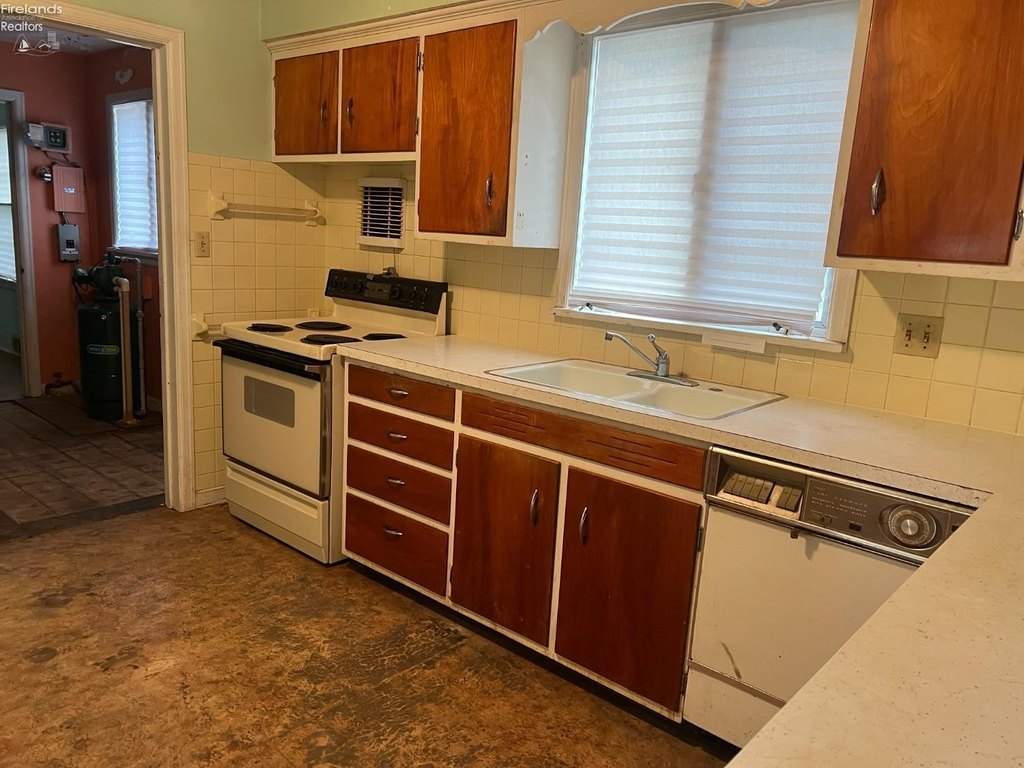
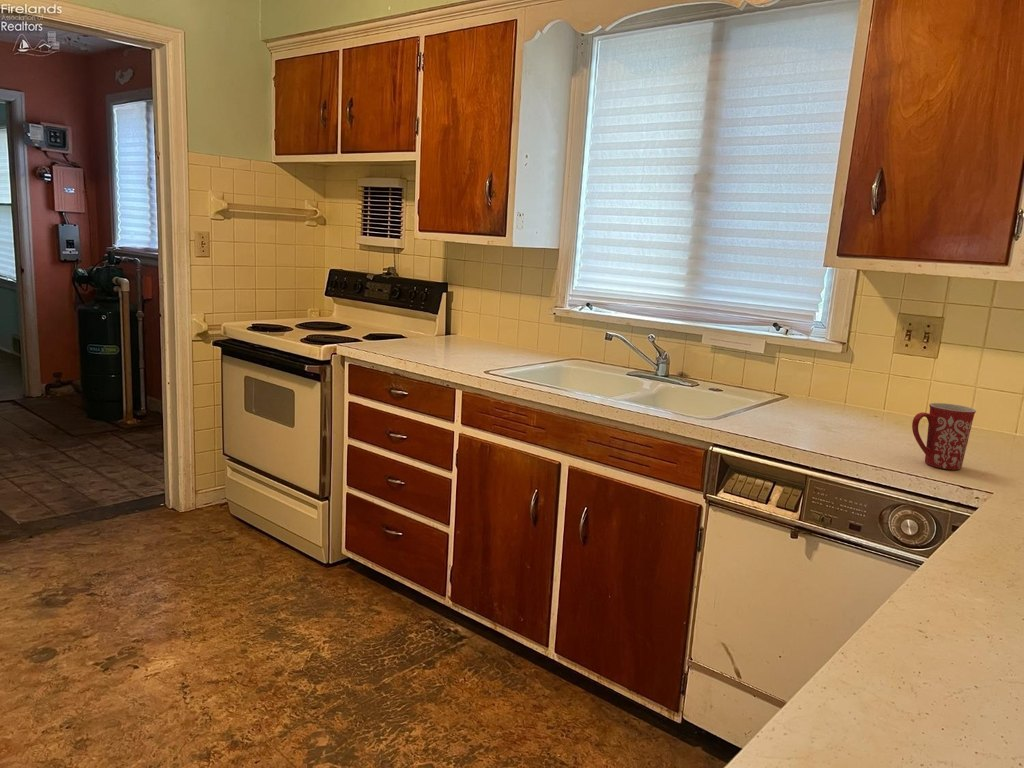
+ mug [911,402,977,471]
